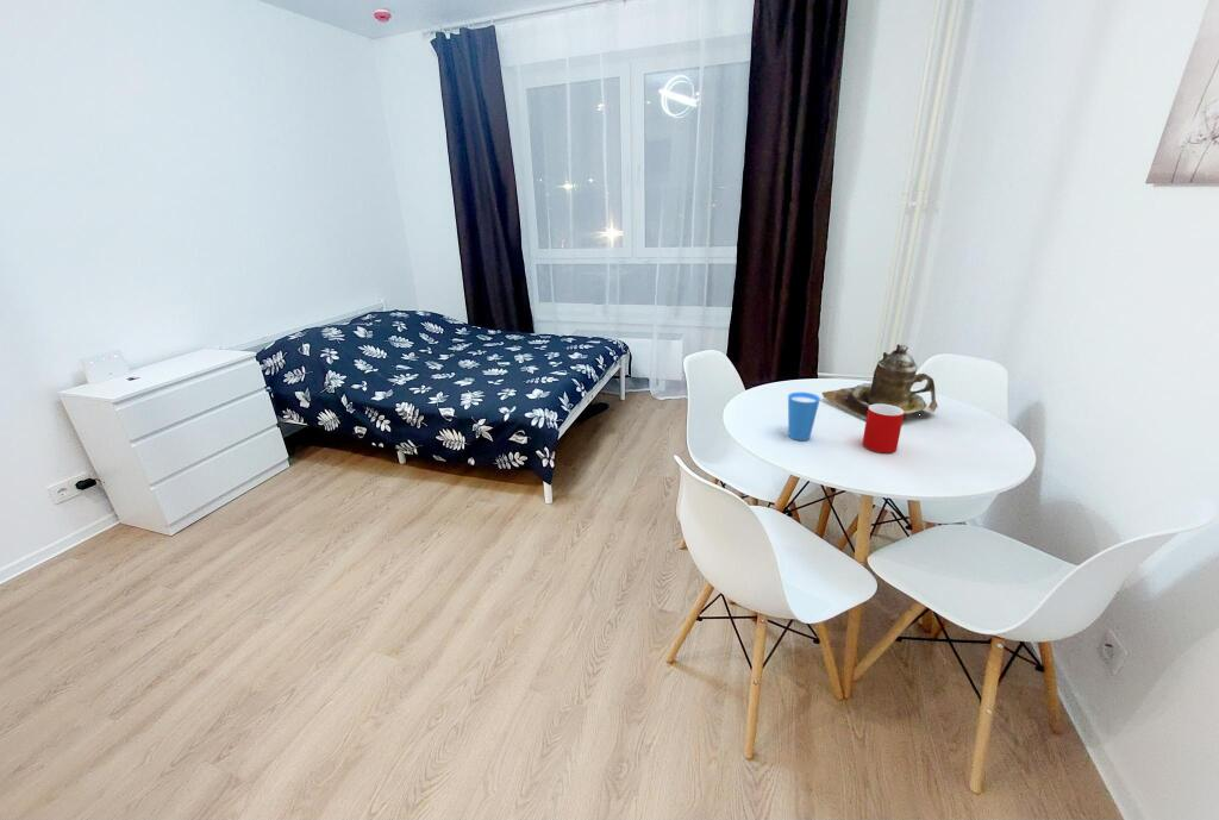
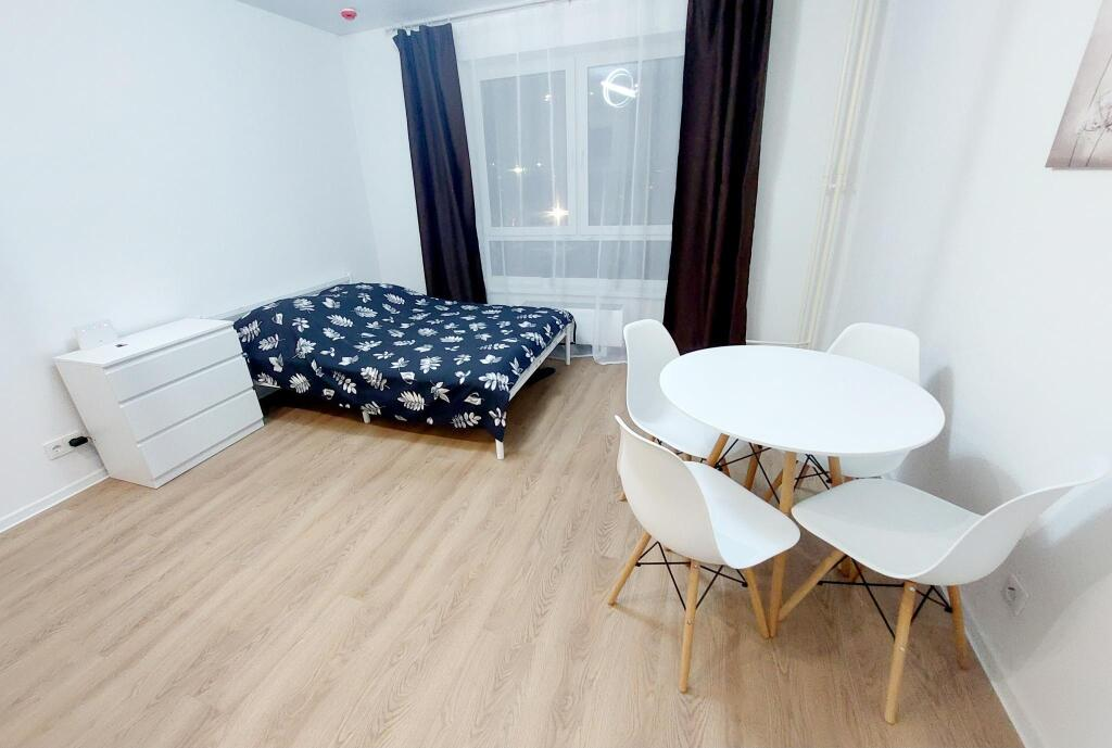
- cup [787,392,821,442]
- teapot [820,343,939,424]
- cup [862,403,904,453]
